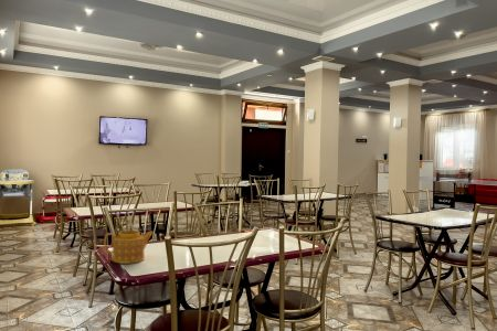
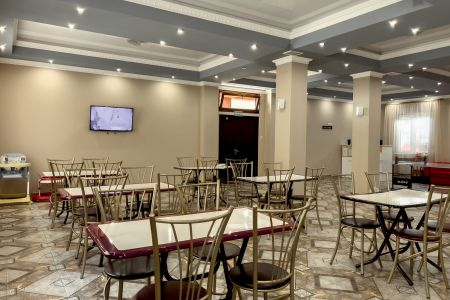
- teapot [104,229,156,265]
